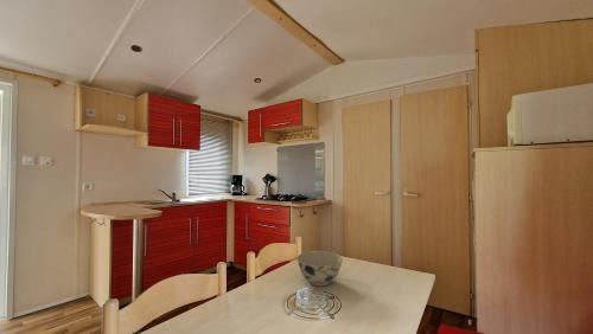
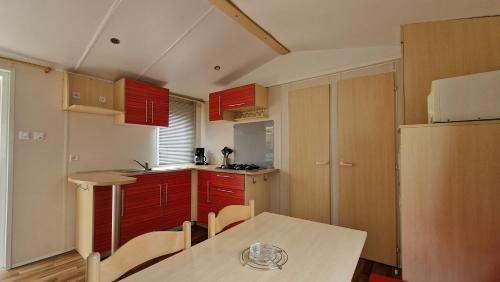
- bowl [295,250,344,287]
